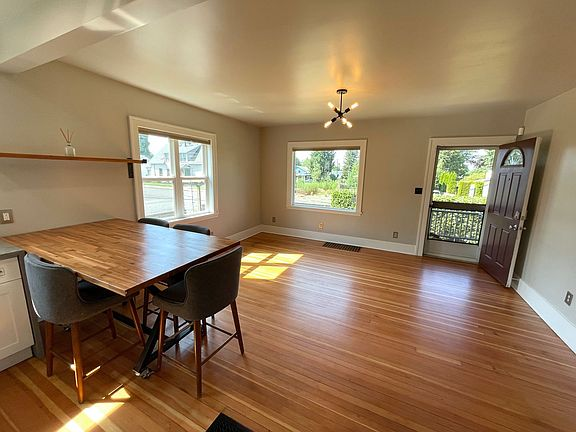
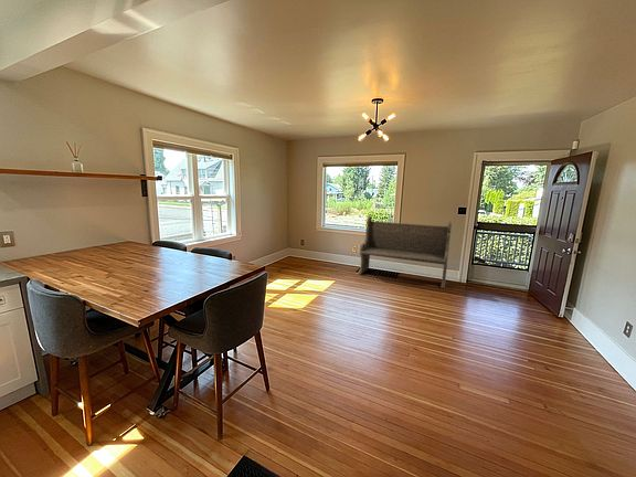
+ bench [358,215,453,289]
